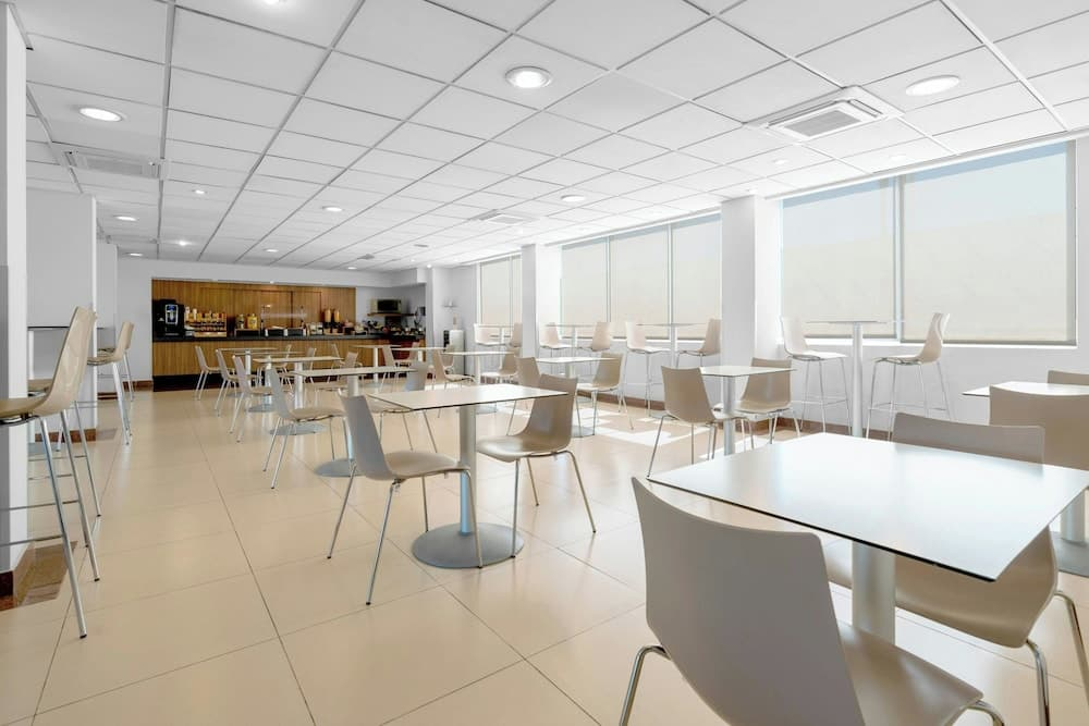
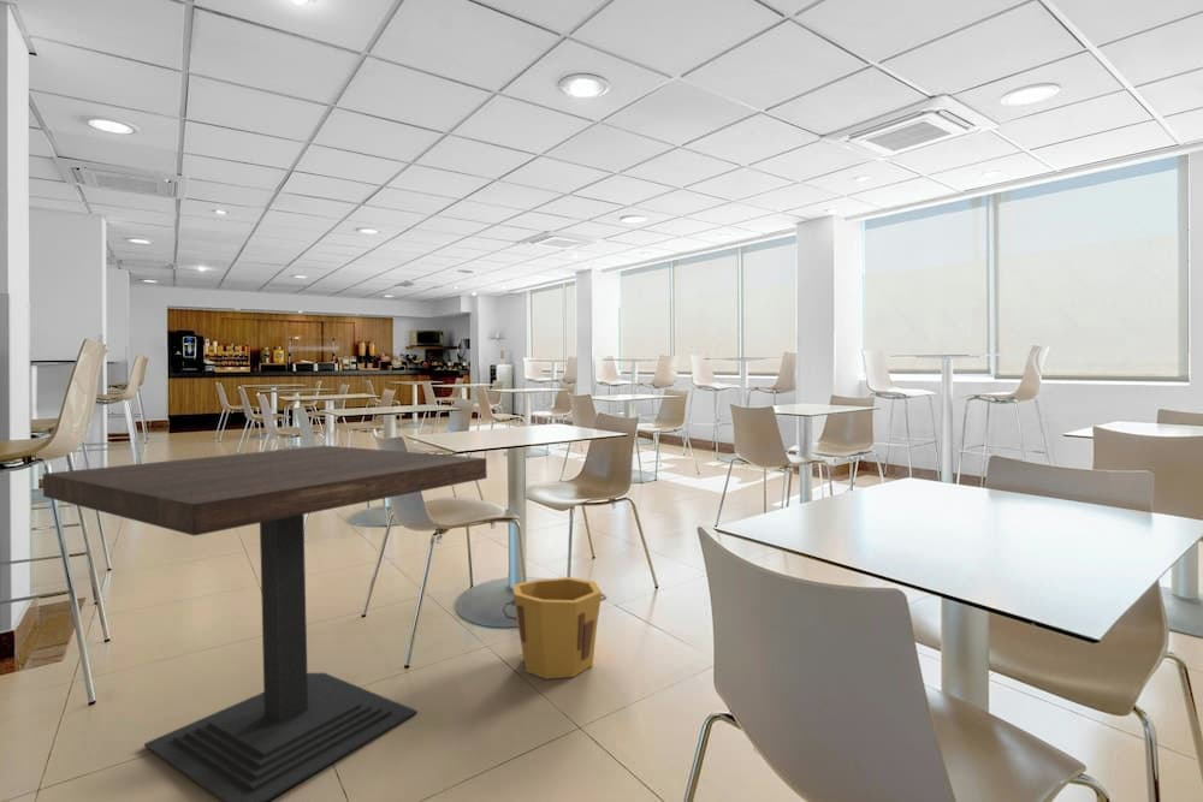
+ bucket [502,576,609,681]
+ dining table [42,445,488,802]
